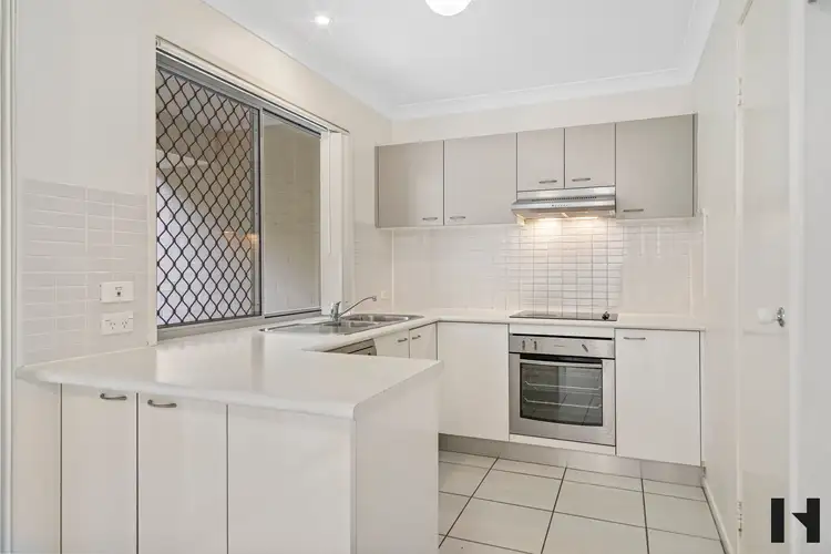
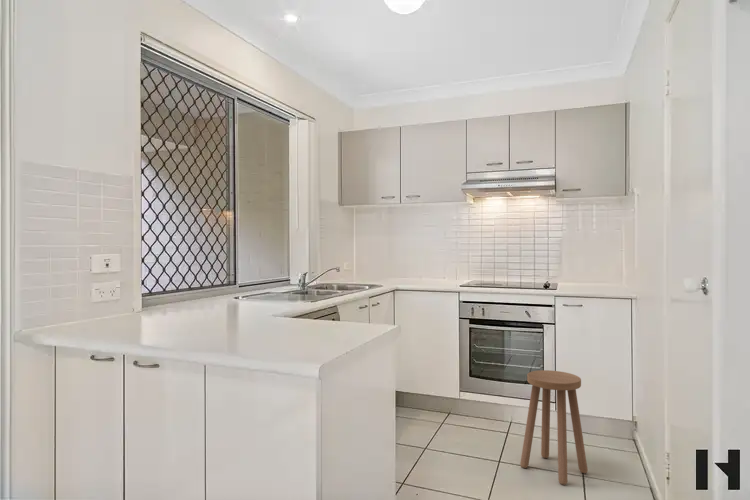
+ stool [519,369,589,486]
